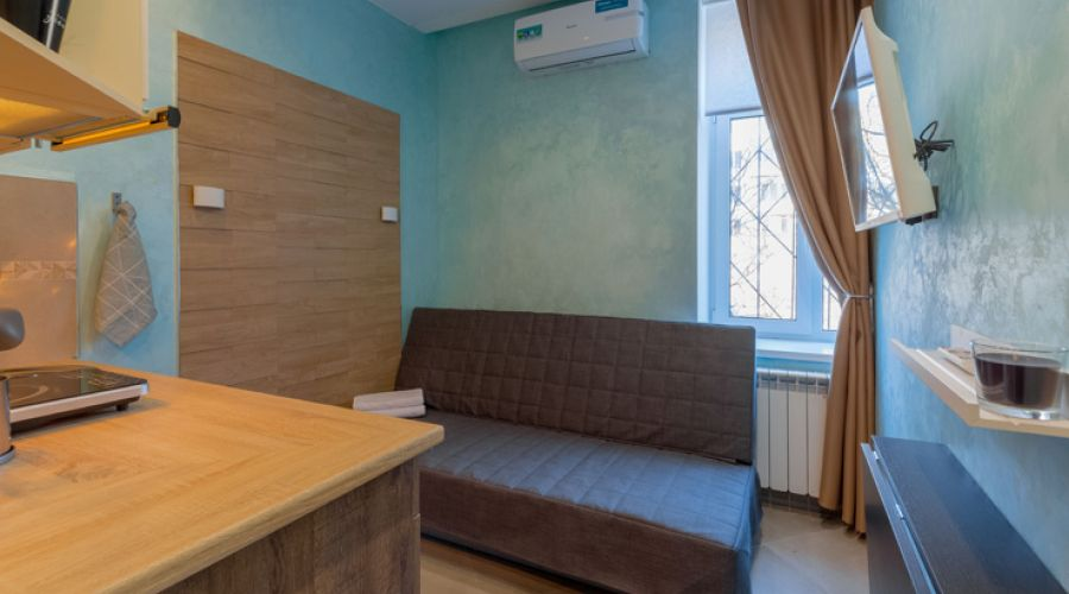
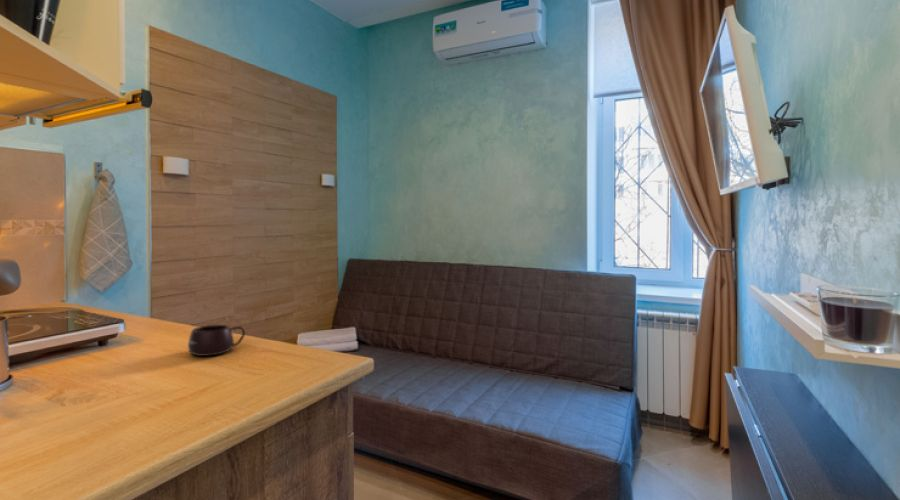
+ mug [187,324,246,357]
